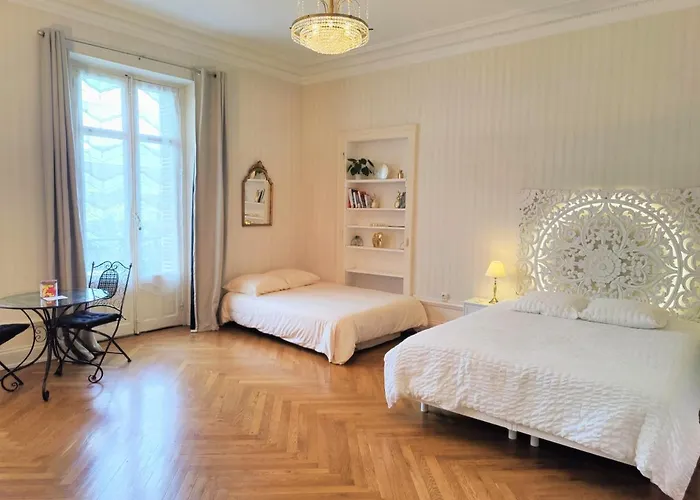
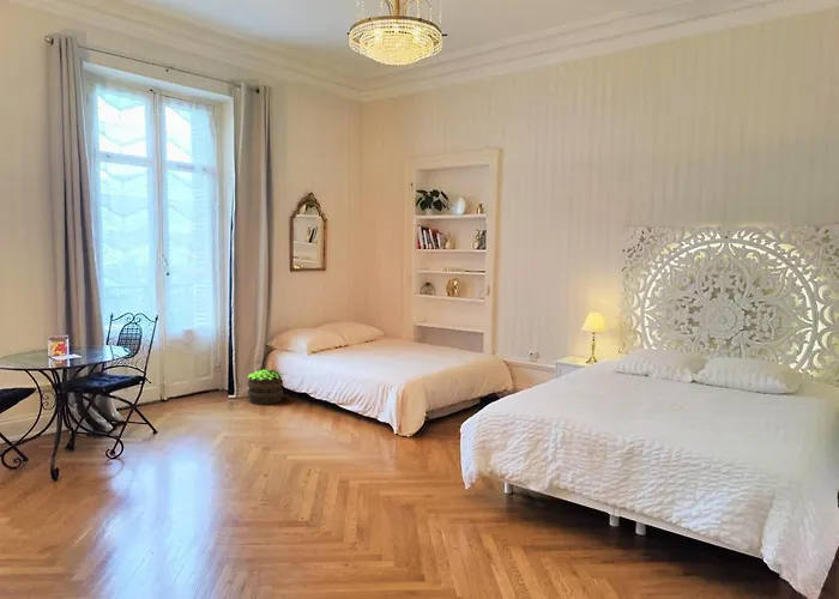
+ potted plant [247,369,284,405]
